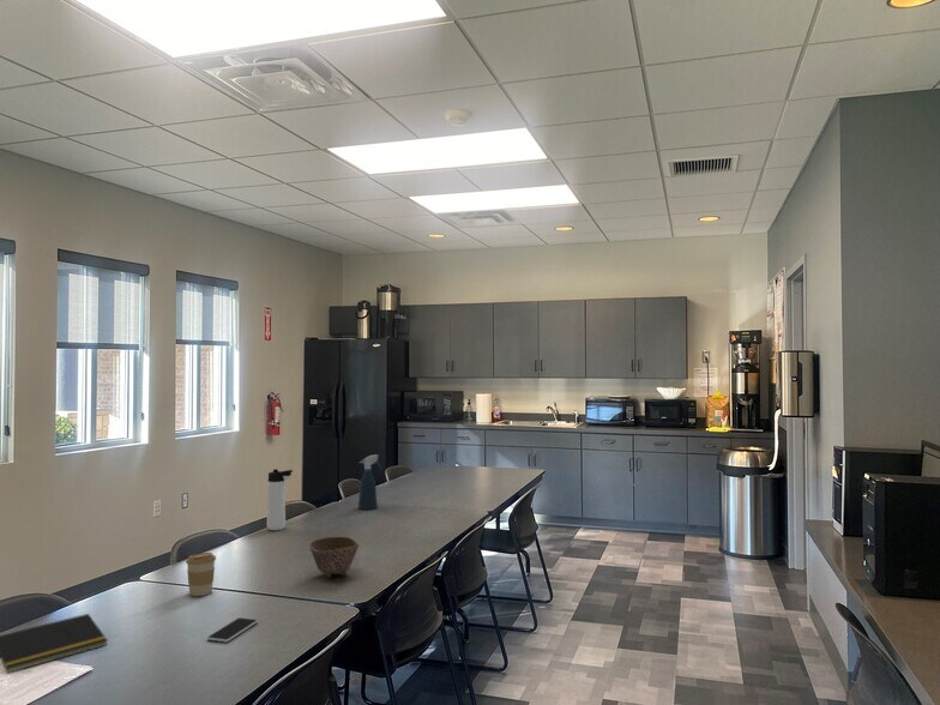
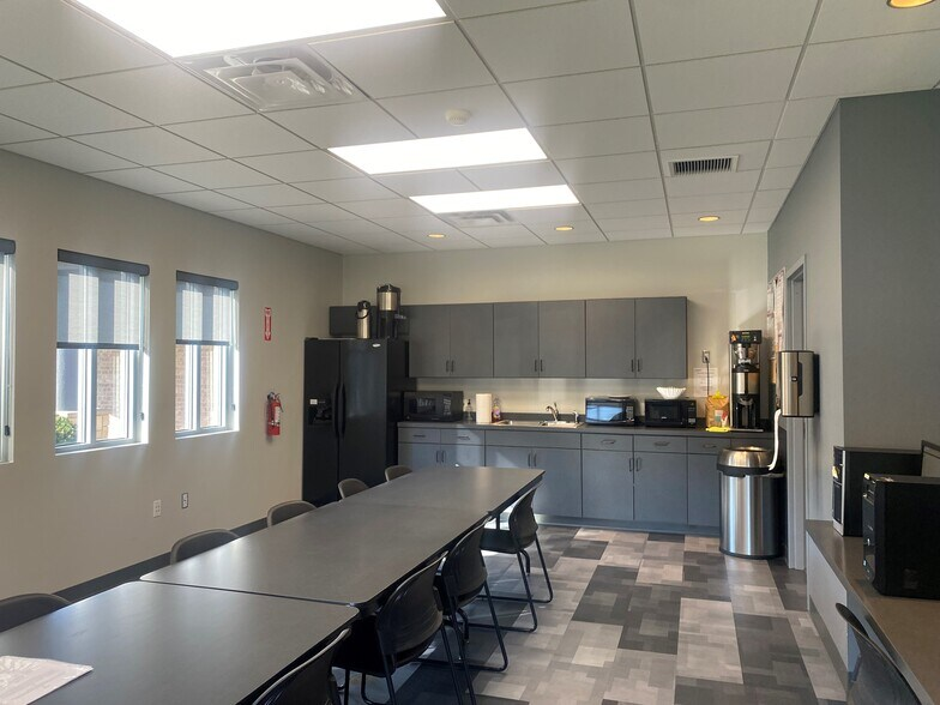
- smartphone [206,616,259,644]
- bowl [308,536,360,579]
- thermos bottle [266,468,294,531]
- spray bottle [357,453,384,511]
- notepad [0,613,109,674]
- coffee cup [185,552,217,597]
